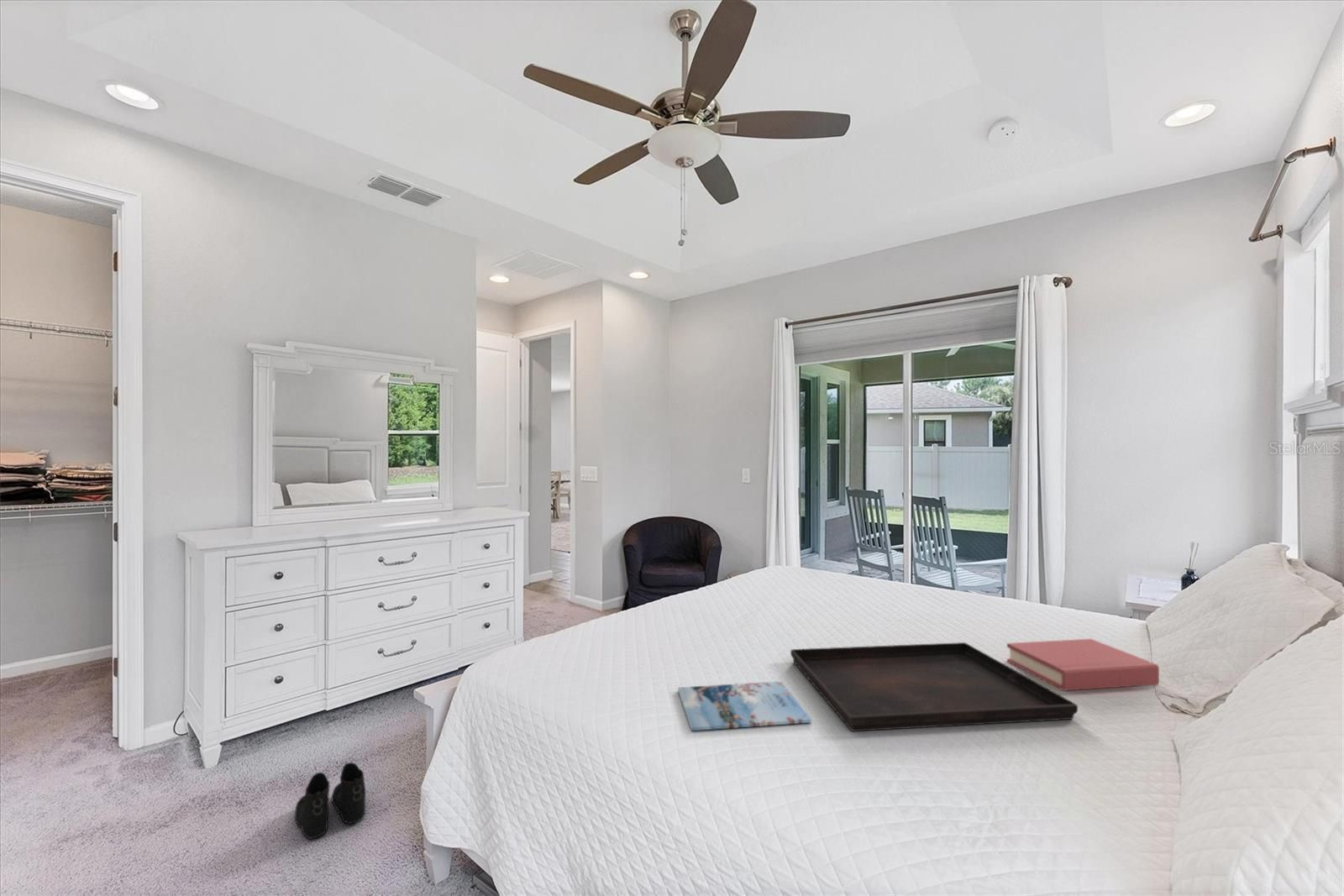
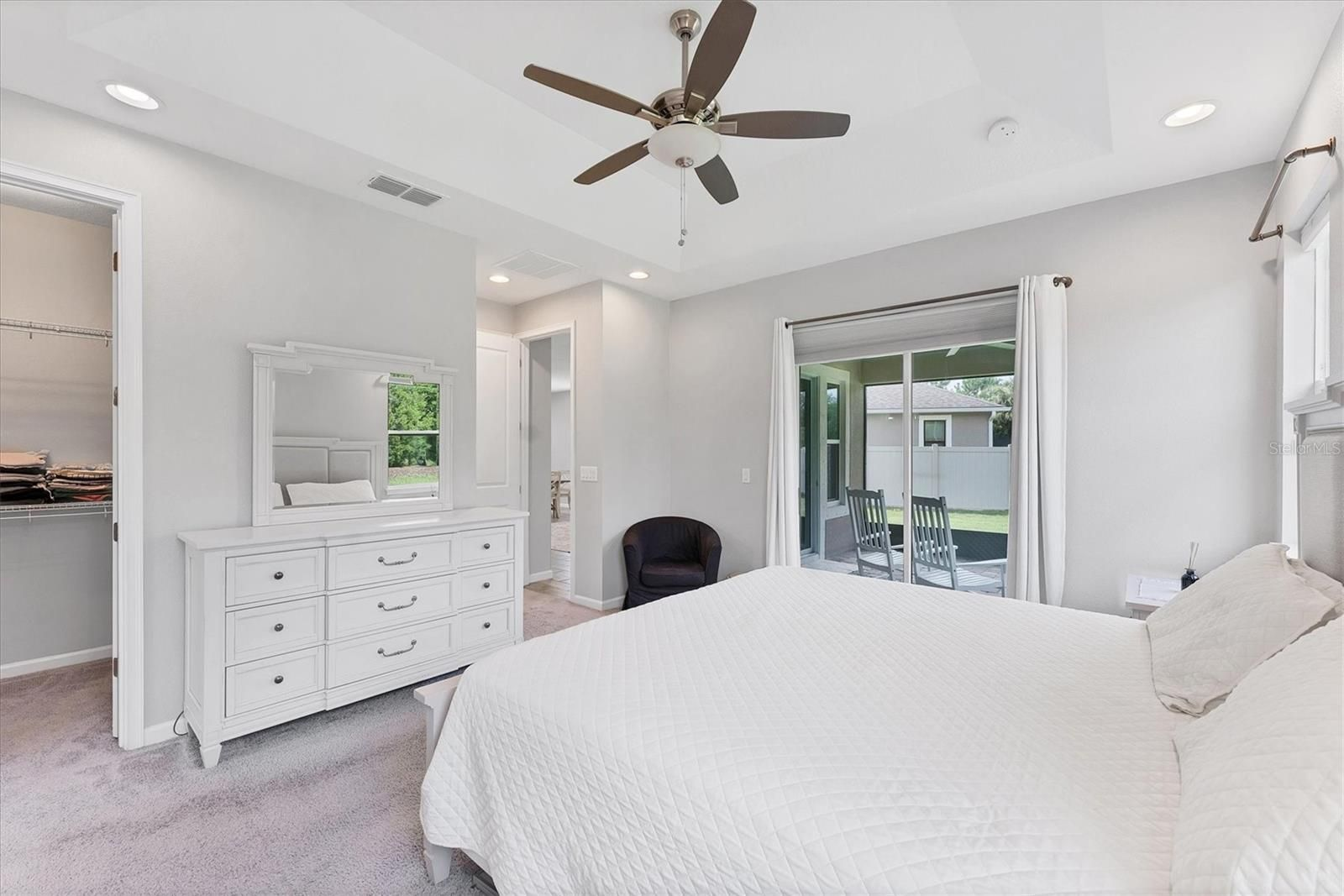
- hardback book [1006,638,1160,692]
- serving tray [790,642,1079,732]
- boots [294,762,366,840]
- magazine [677,680,812,731]
